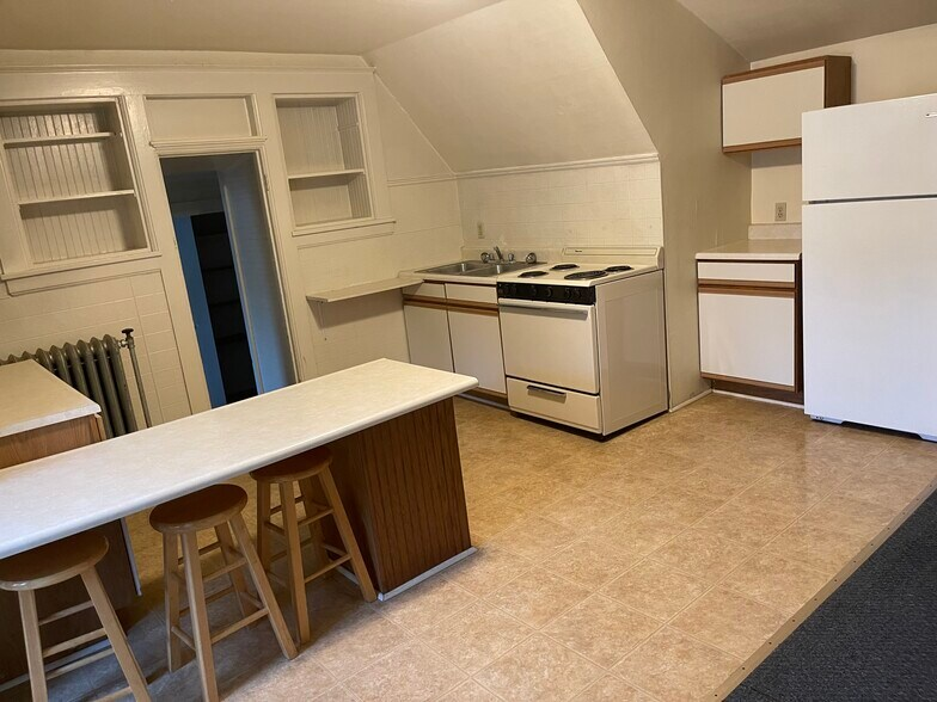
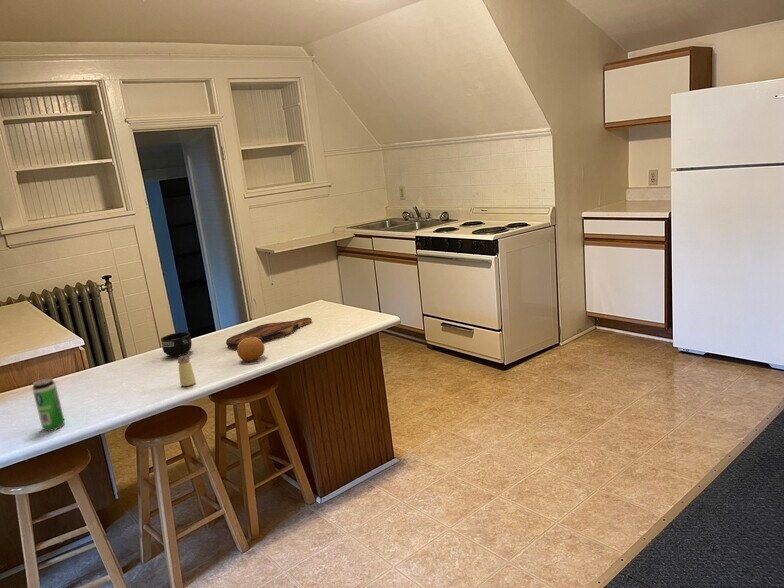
+ fruit [236,337,265,362]
+ mug [160,331,193,358]
+ saltshaker [177,355,197,387]
+ beverage can [31,377,66,432]
+ cutting board [225,317,313,349]
